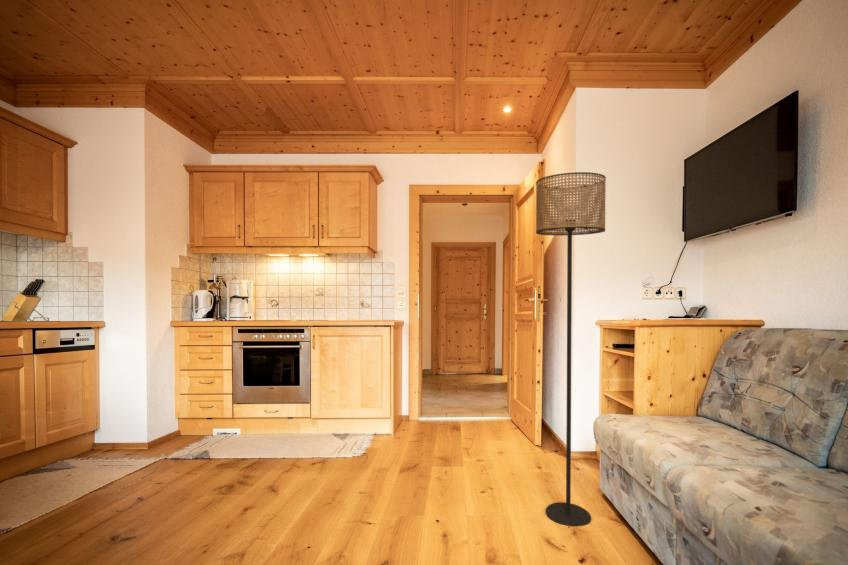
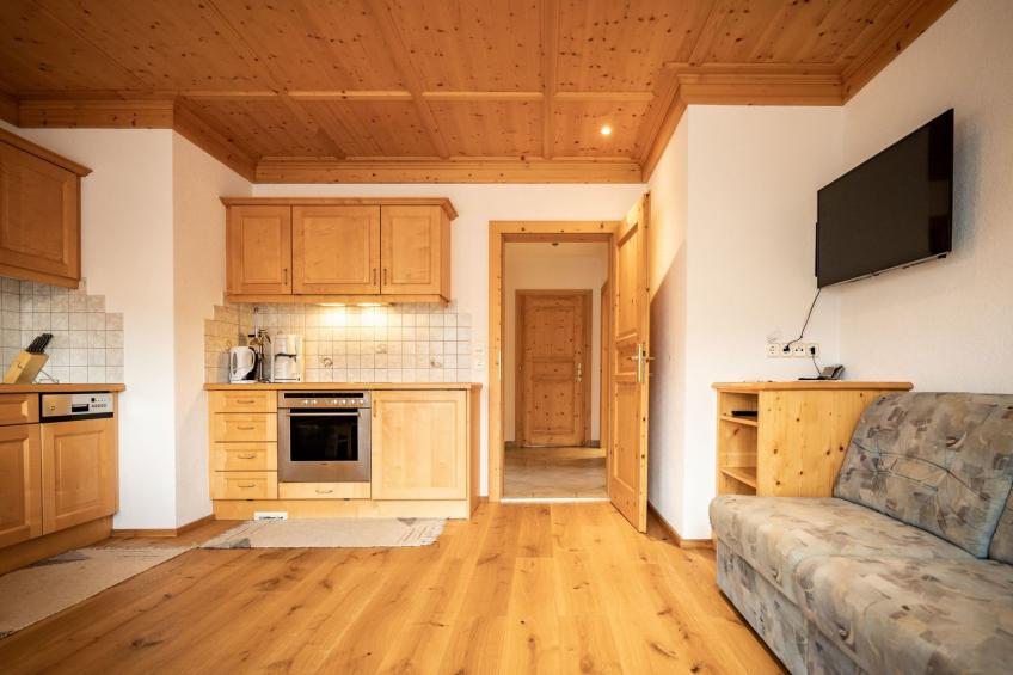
- floor lamp [535,171,607,527]
